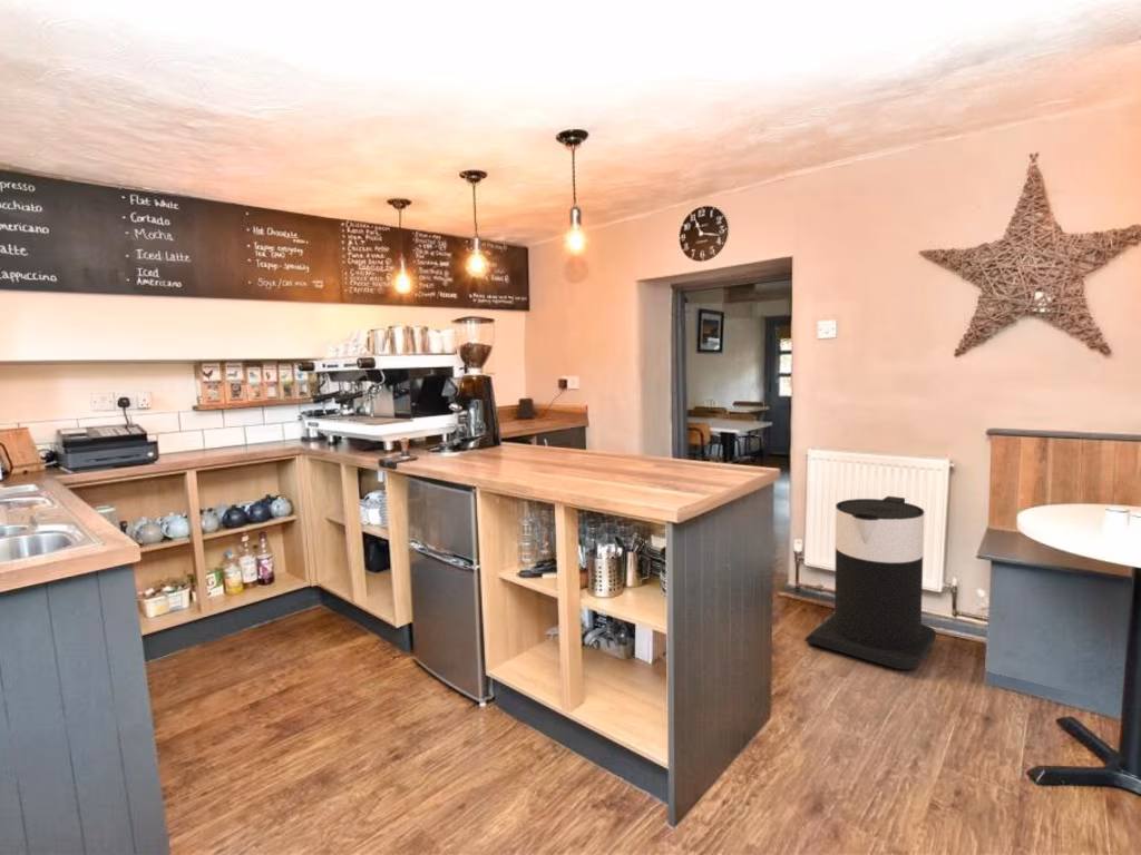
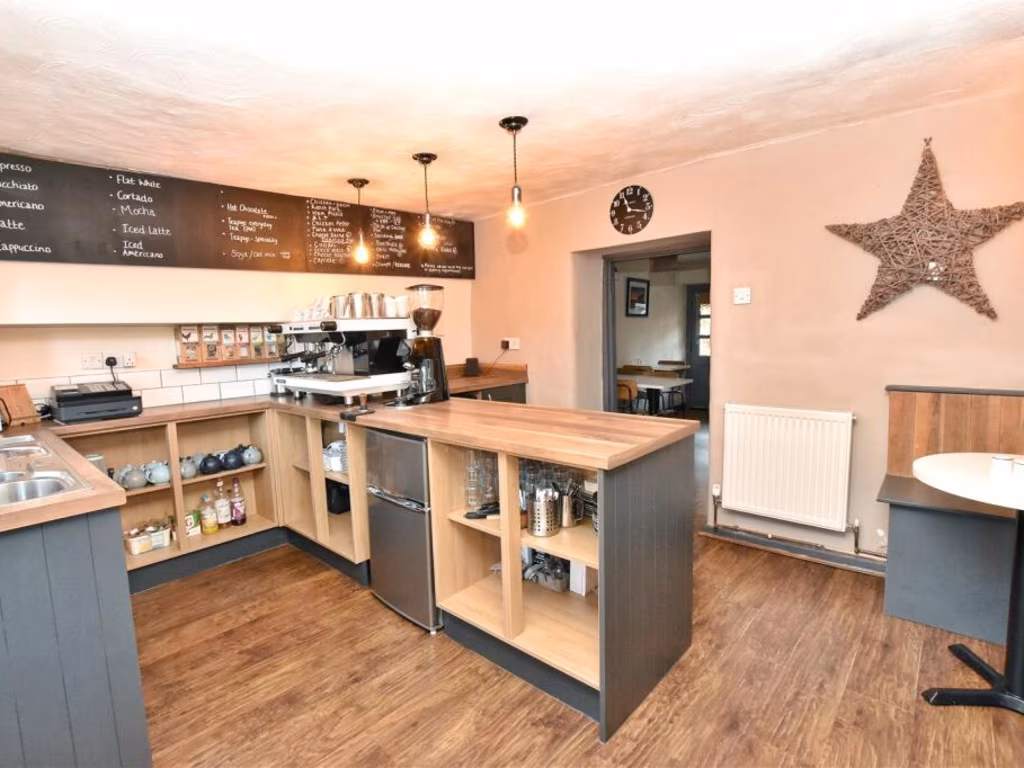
- trash can [803,495,937,670]
